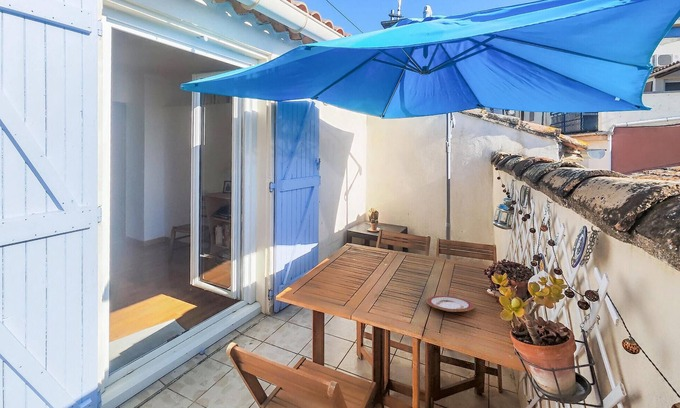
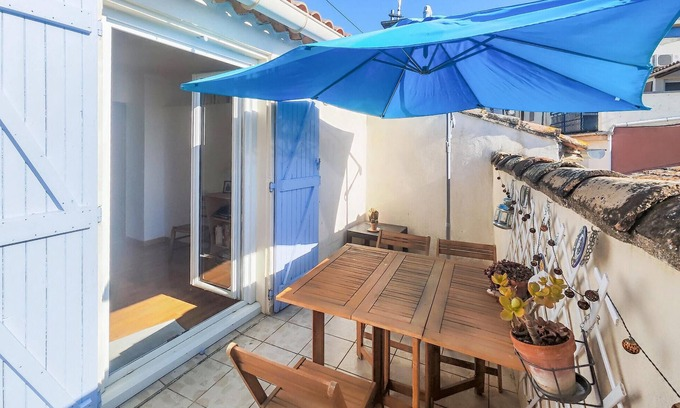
- plate [425,295,475,313]
